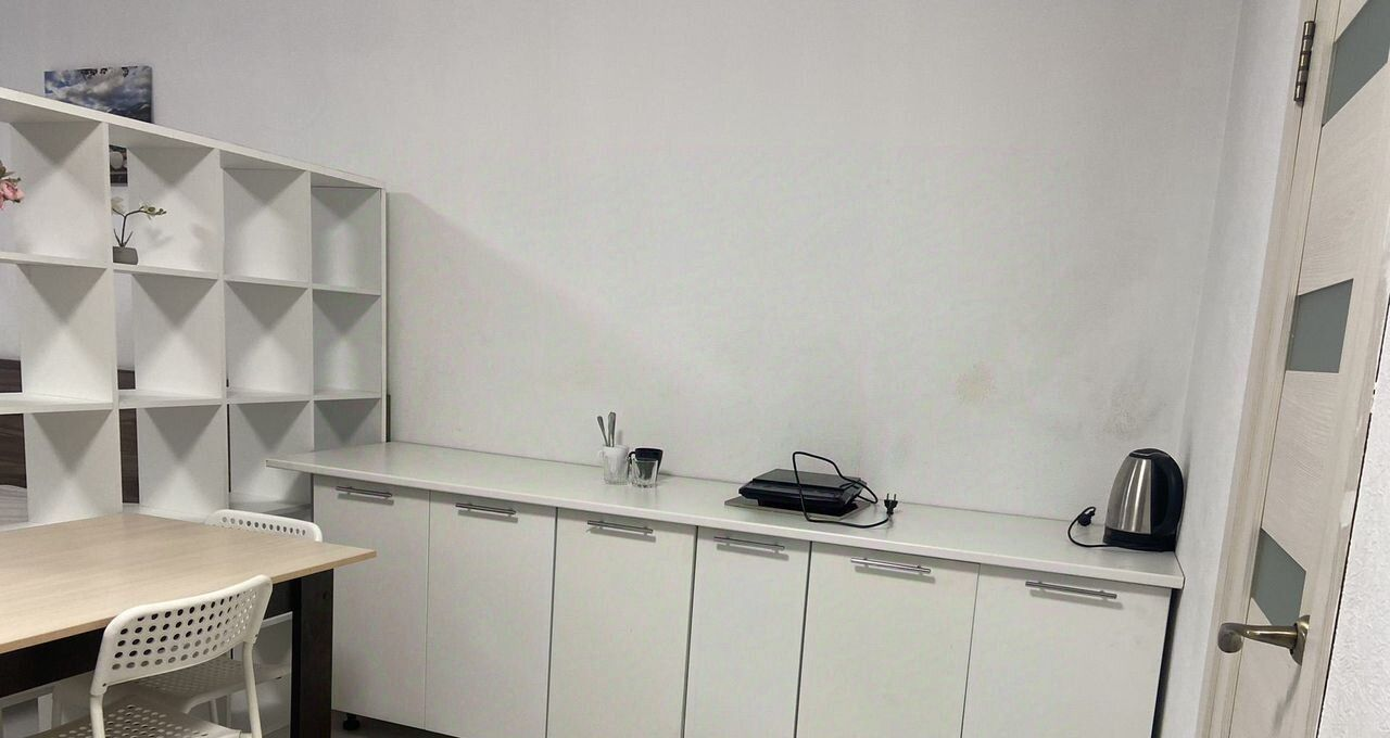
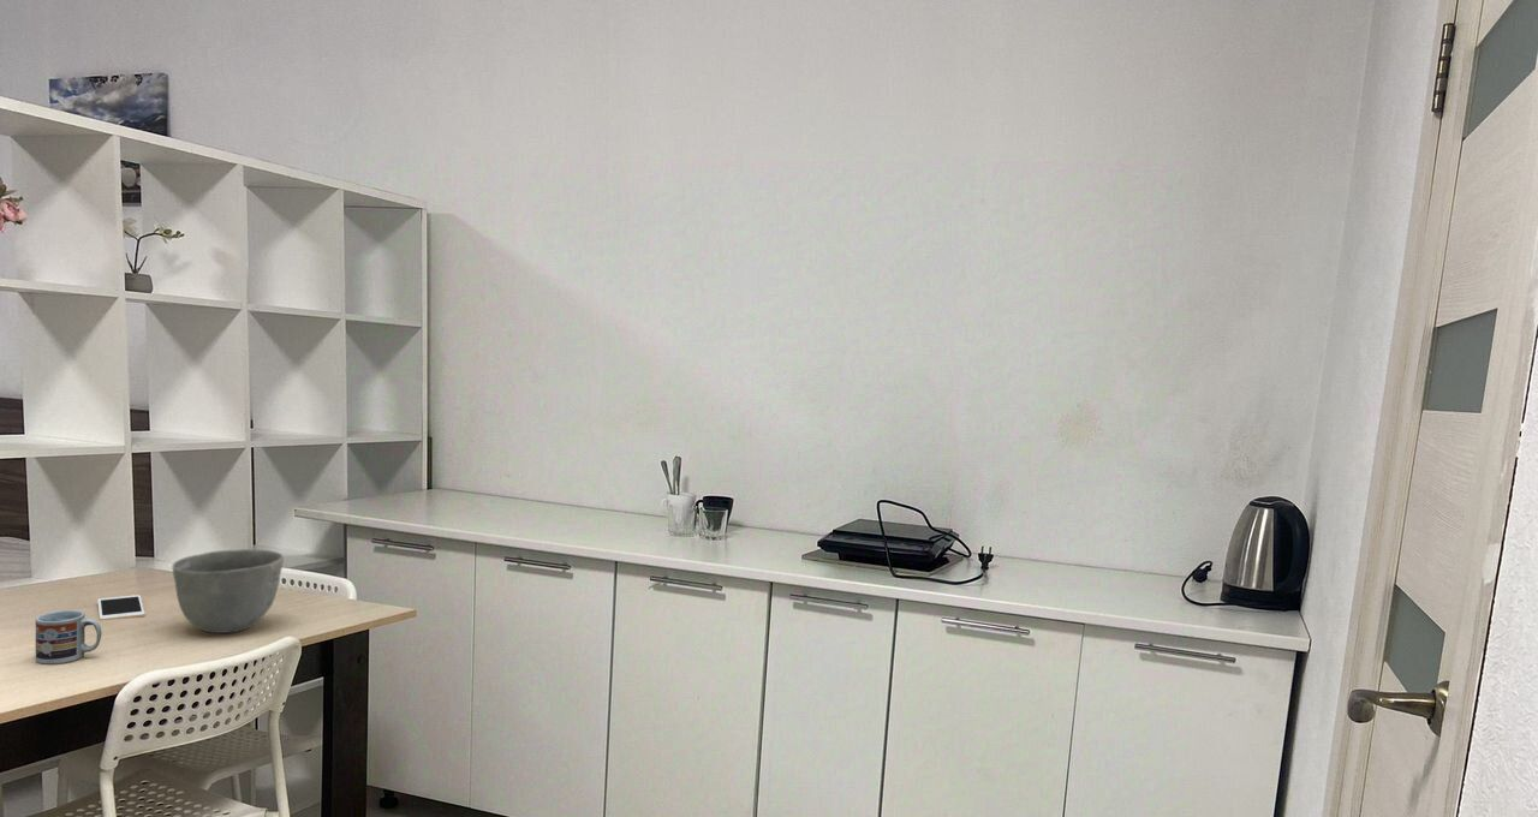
+ cell phone [96,594,145,621]
+ cup [34,609,103,666]
+ bowl [172,548,285,634]
